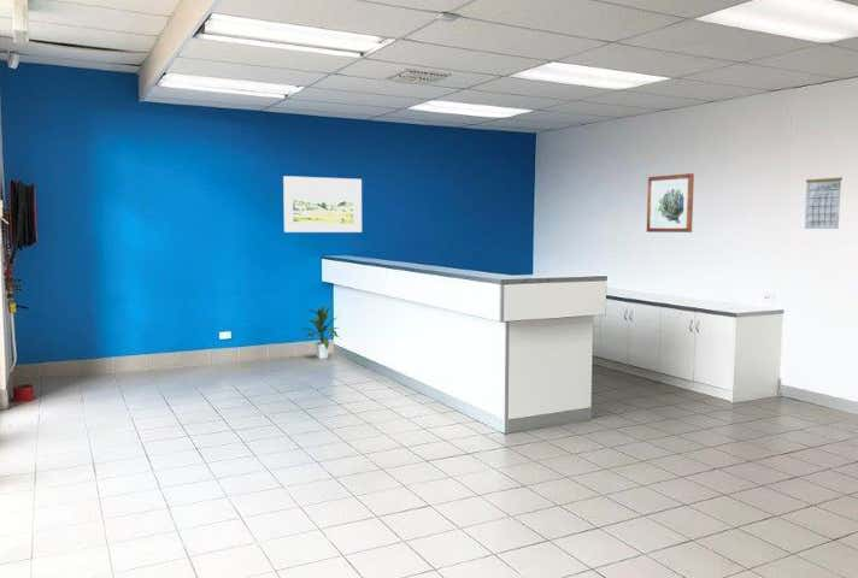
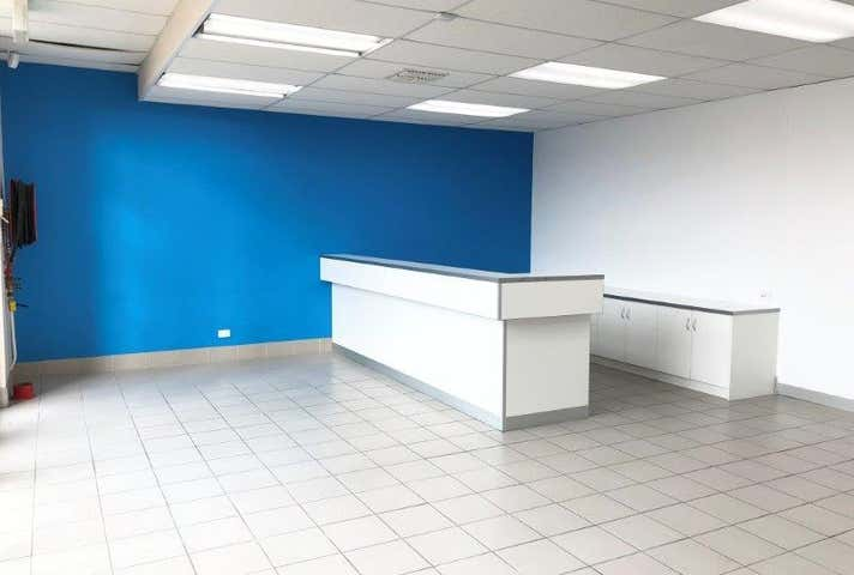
- indoor plant [300,302,342,360]
- wall art [646,172,695,234]
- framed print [282,175,363,234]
- calendar [804,176,844,230]
